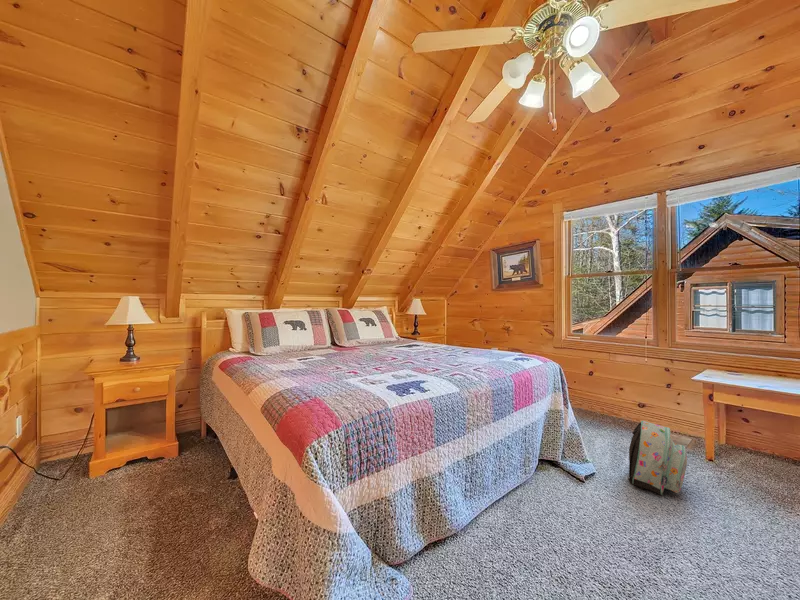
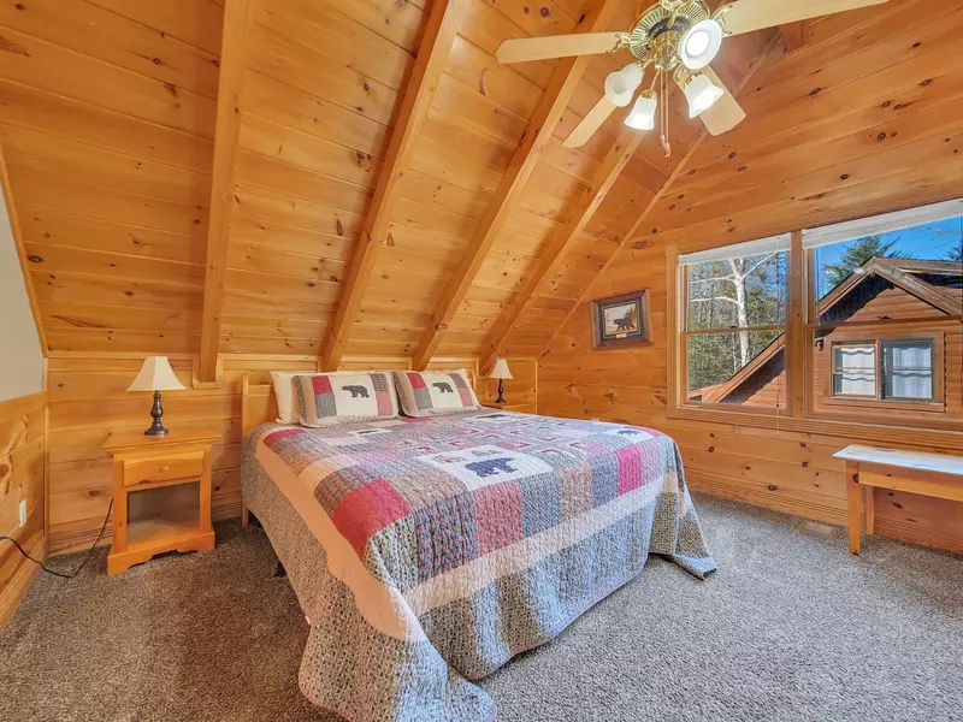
- backpack [627,420,688,496]
